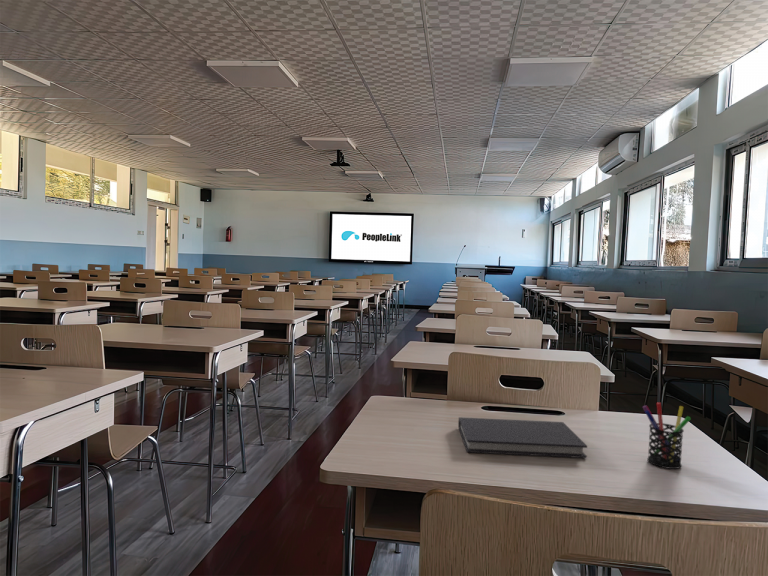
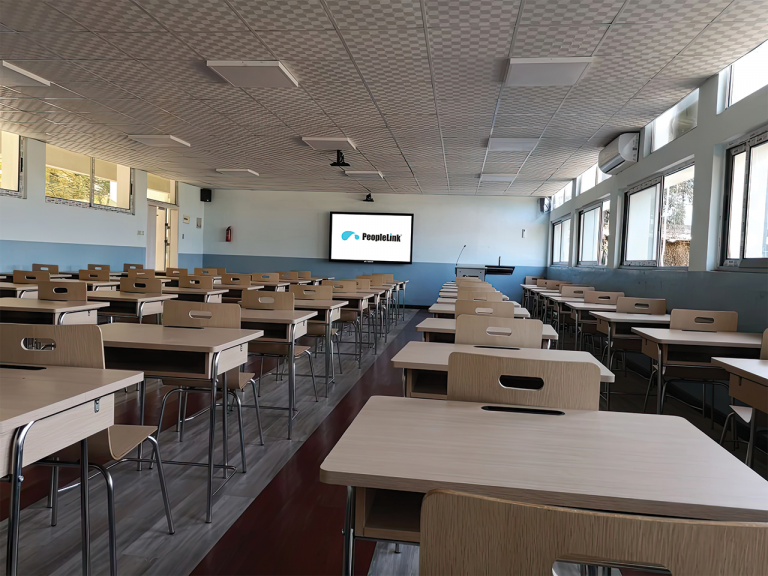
- diary [457,416,588,459]
- pen holder [642,402,692,470]
